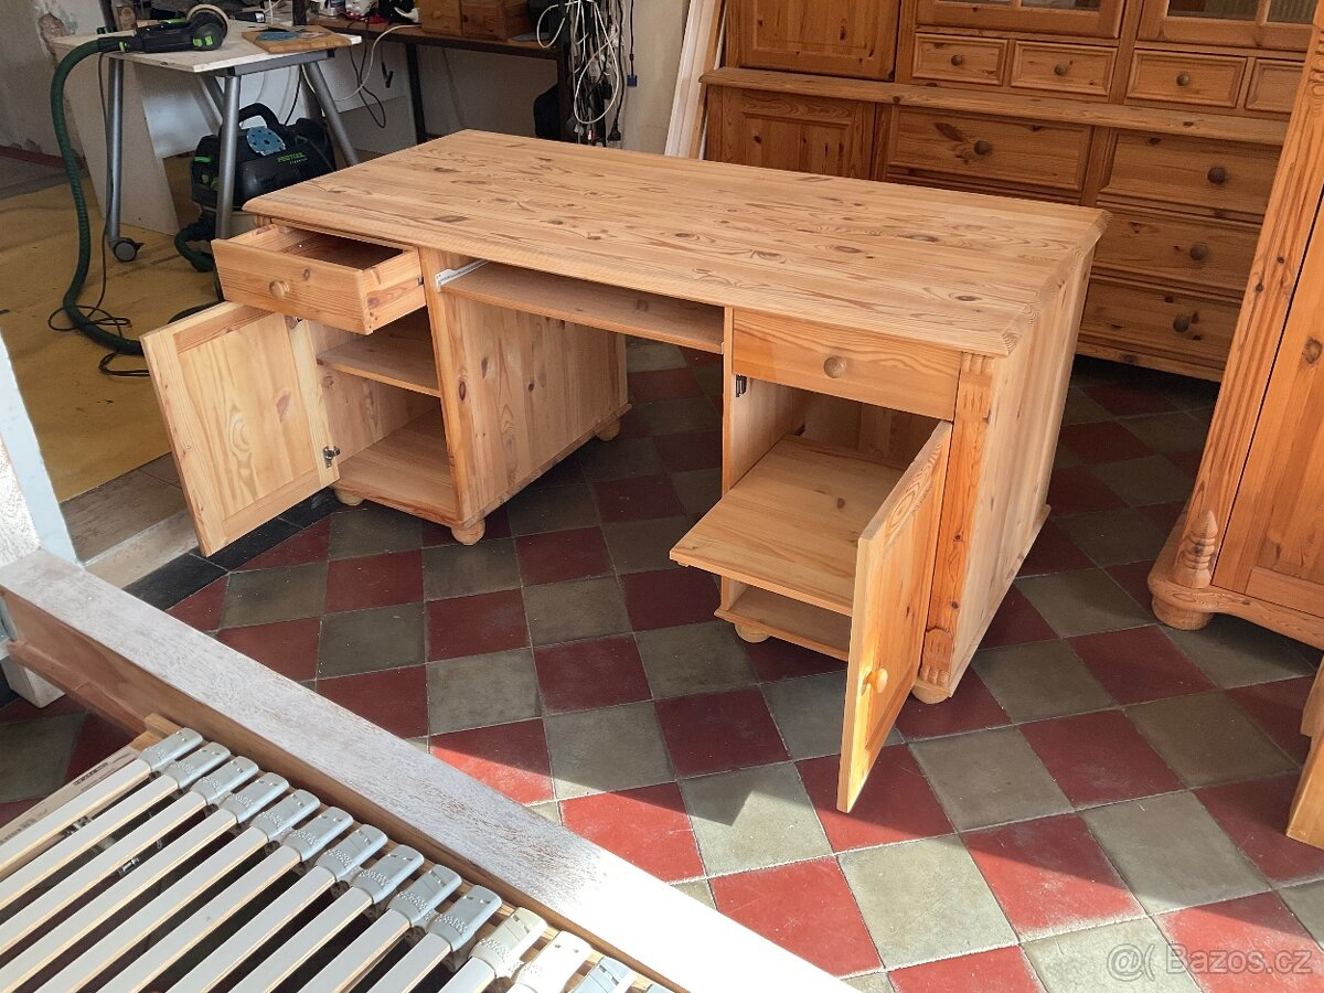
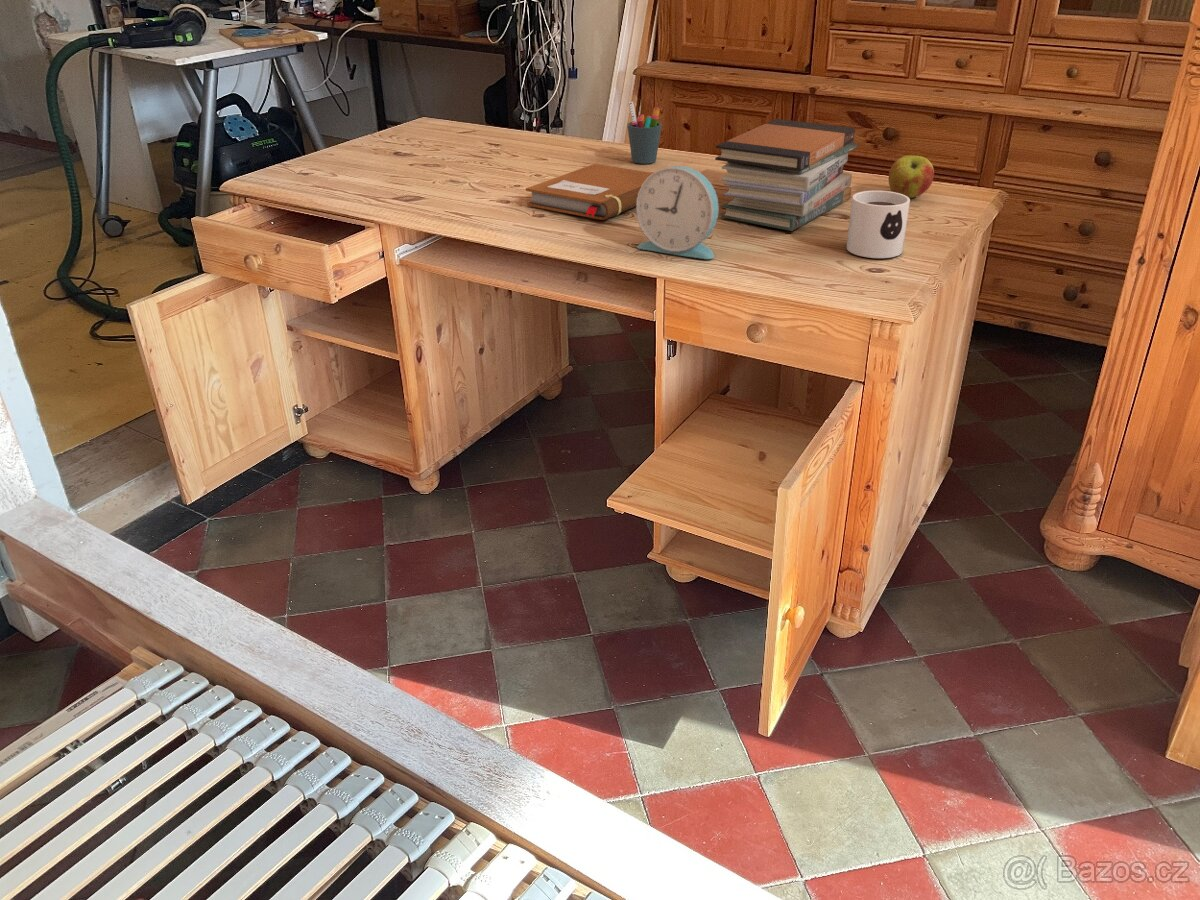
+ book stack [714,118,859,232]
+ mug [846,190,911,259]
+ notebook [525,163,654,221]
+ pen holder [626,101,663,165]
+ alarm clock [635,165,720,260]
+ apple [888,155,935,199]
